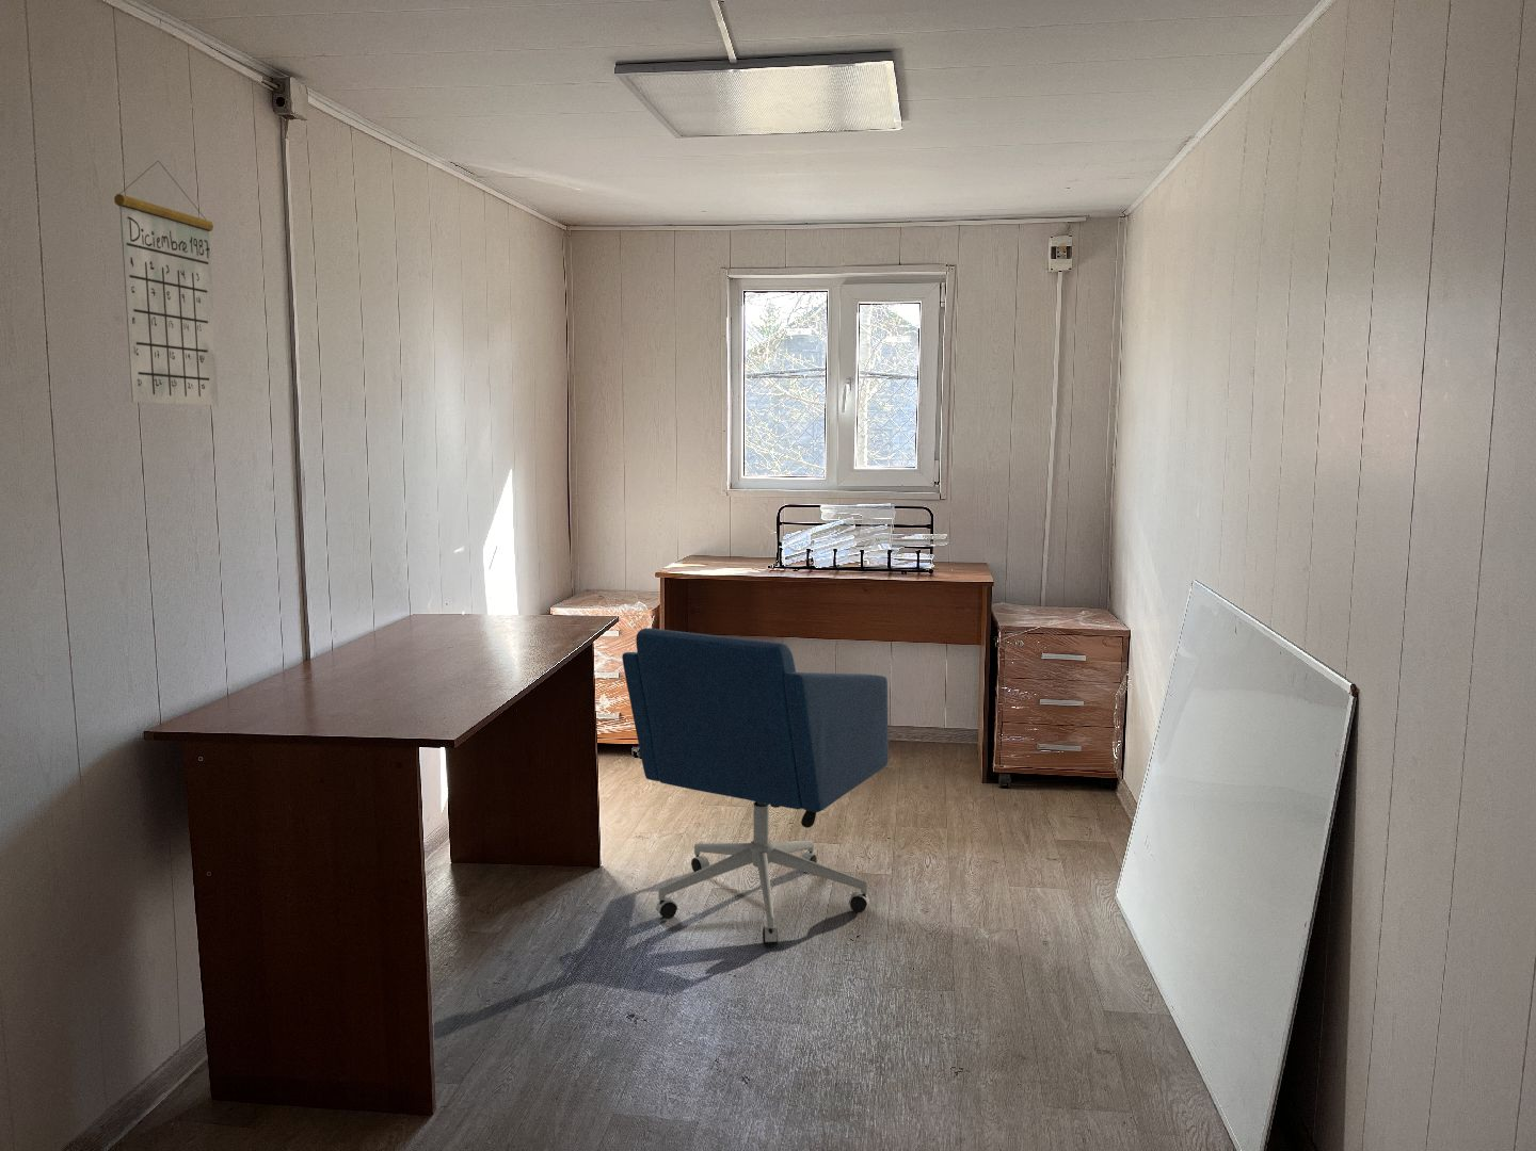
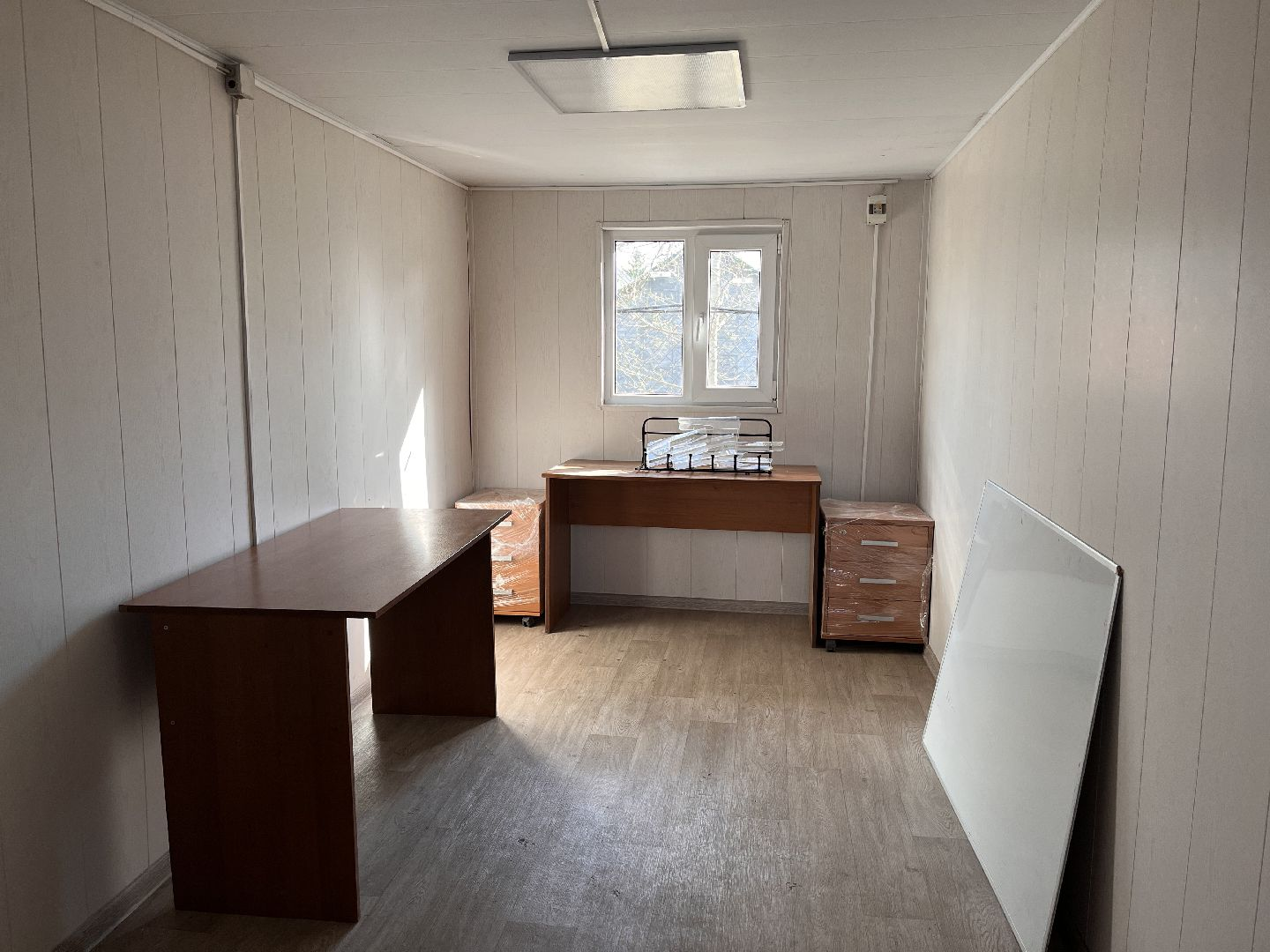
- office chair [620,626,890,947]
- calendar [112,160,220,407]
